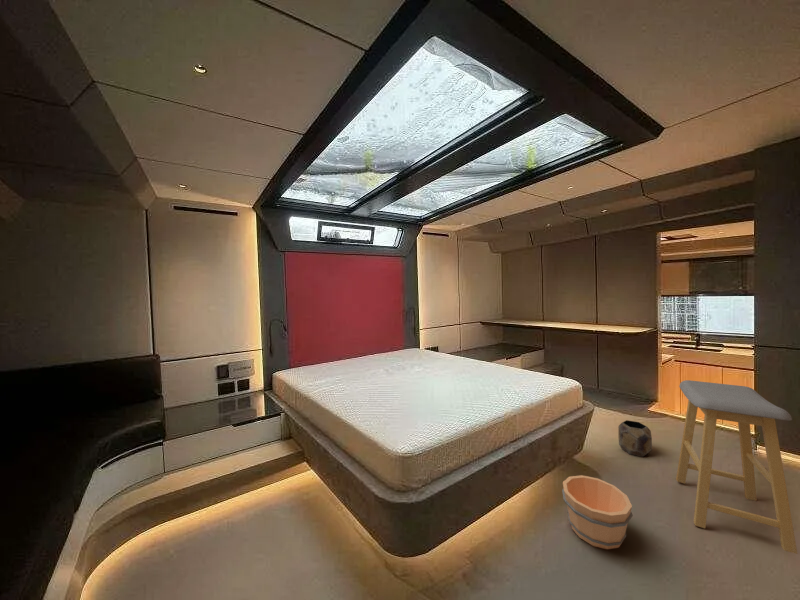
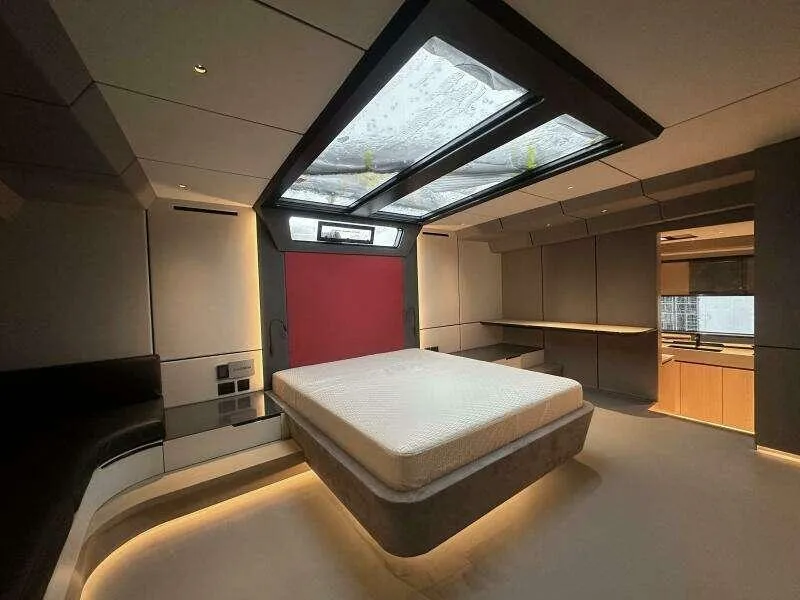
- bucket [561,474,634,550]
- planter [617,419,653,458]
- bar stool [675,379,798,555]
